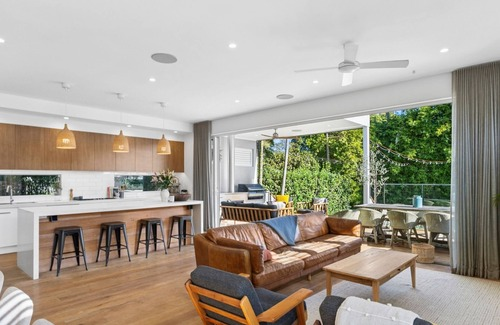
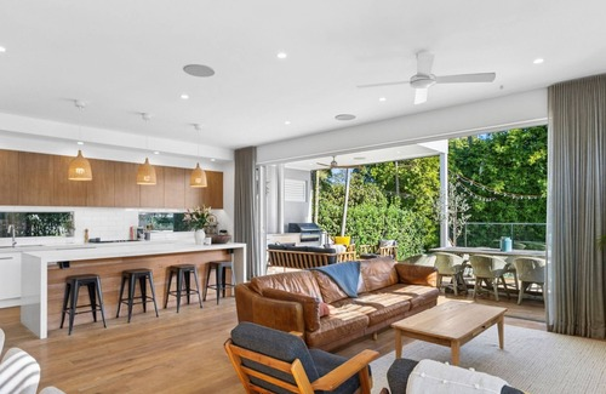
- wooden bucket [410,242,436,265]
